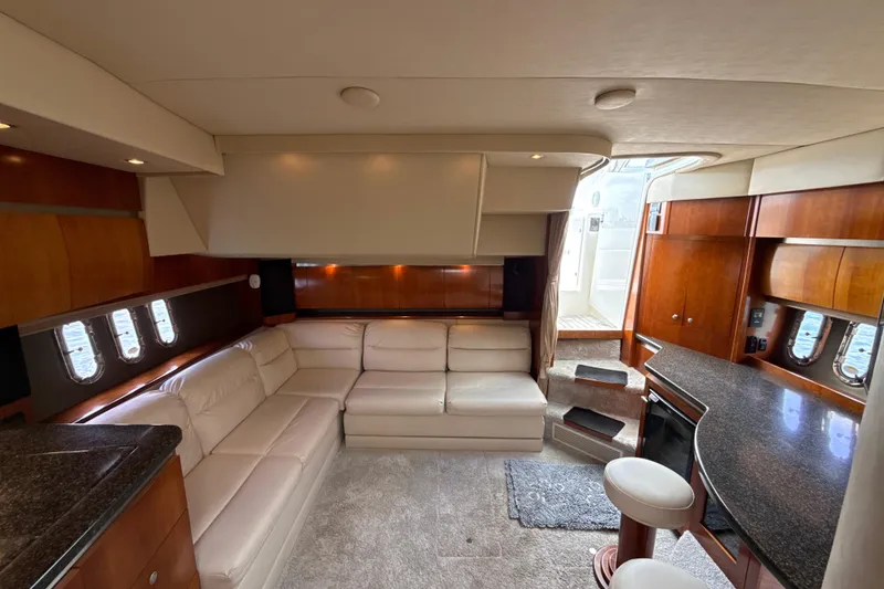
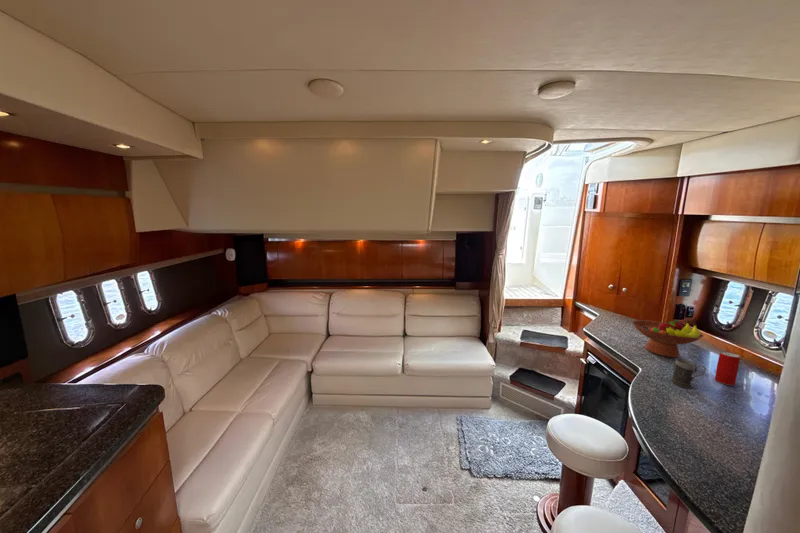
+ fruit bowl [631,319,705,358]
+ mug [669,358,707,389]
+ beverage can [714,351,741,386]
